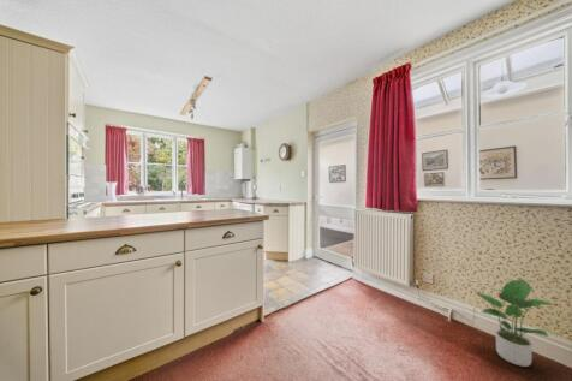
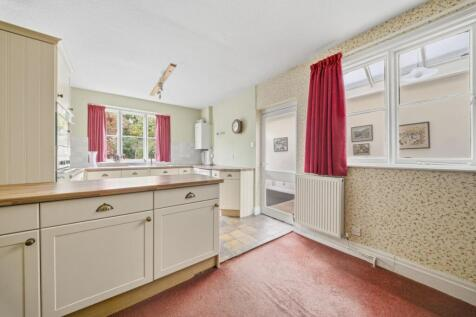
- potted plant [473,279,556,368]
